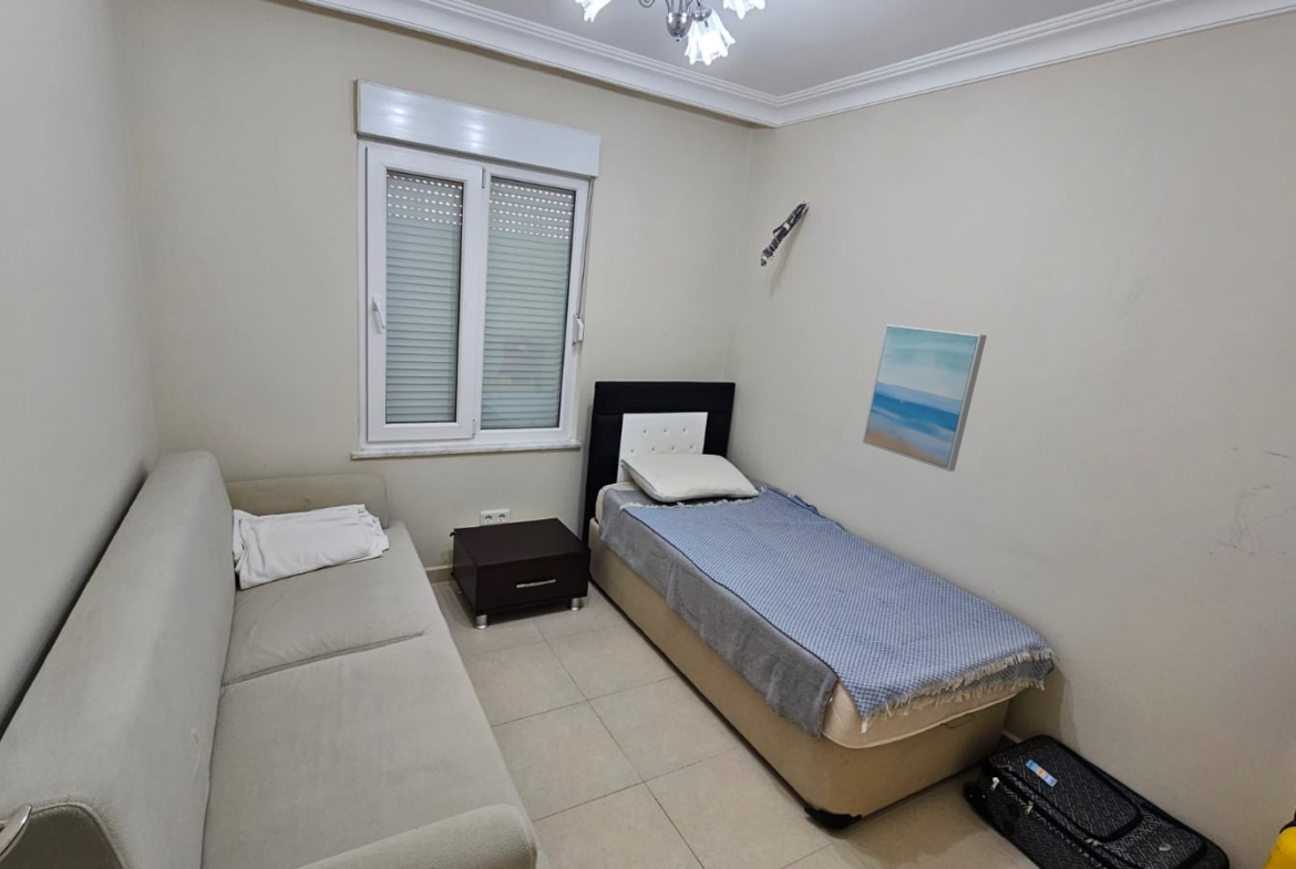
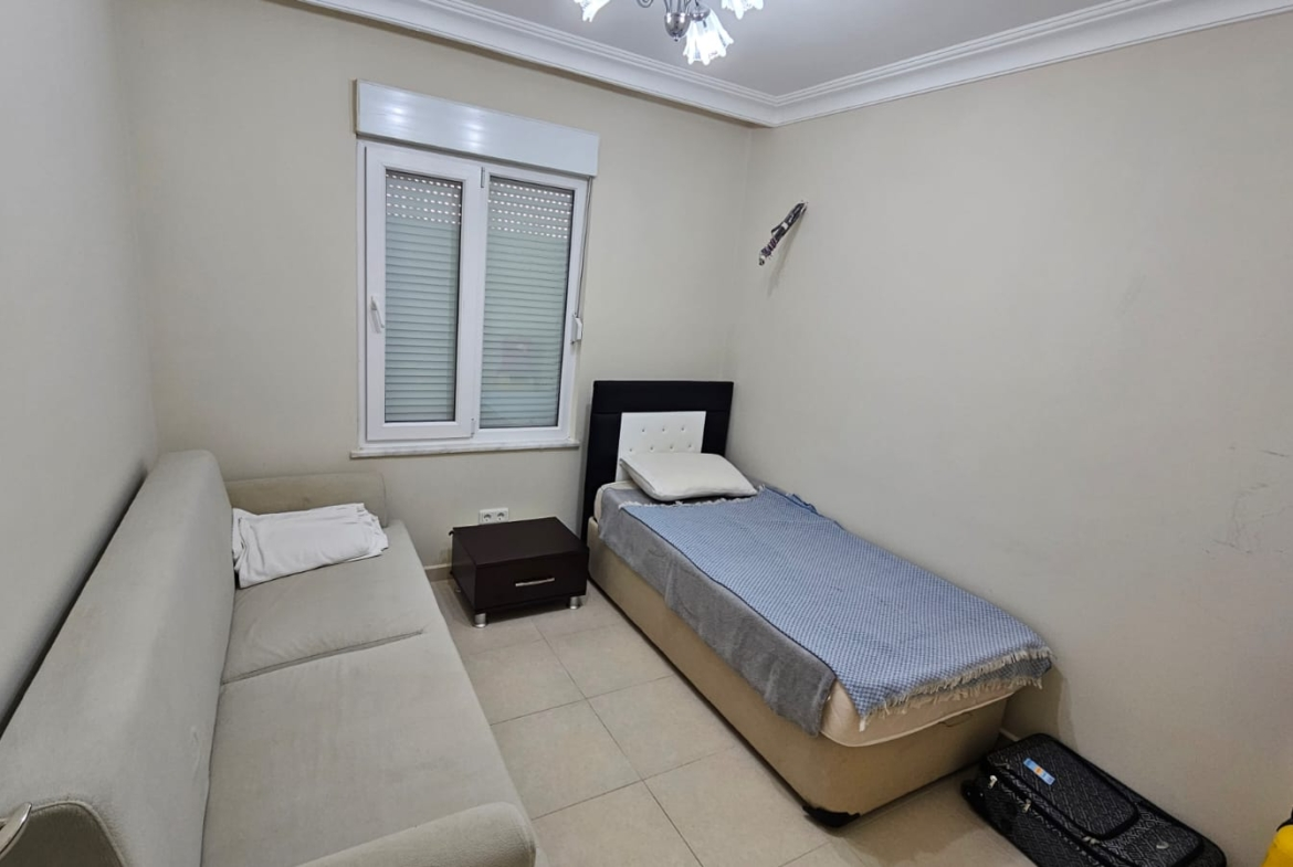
- wall art [862,323,988,473]
